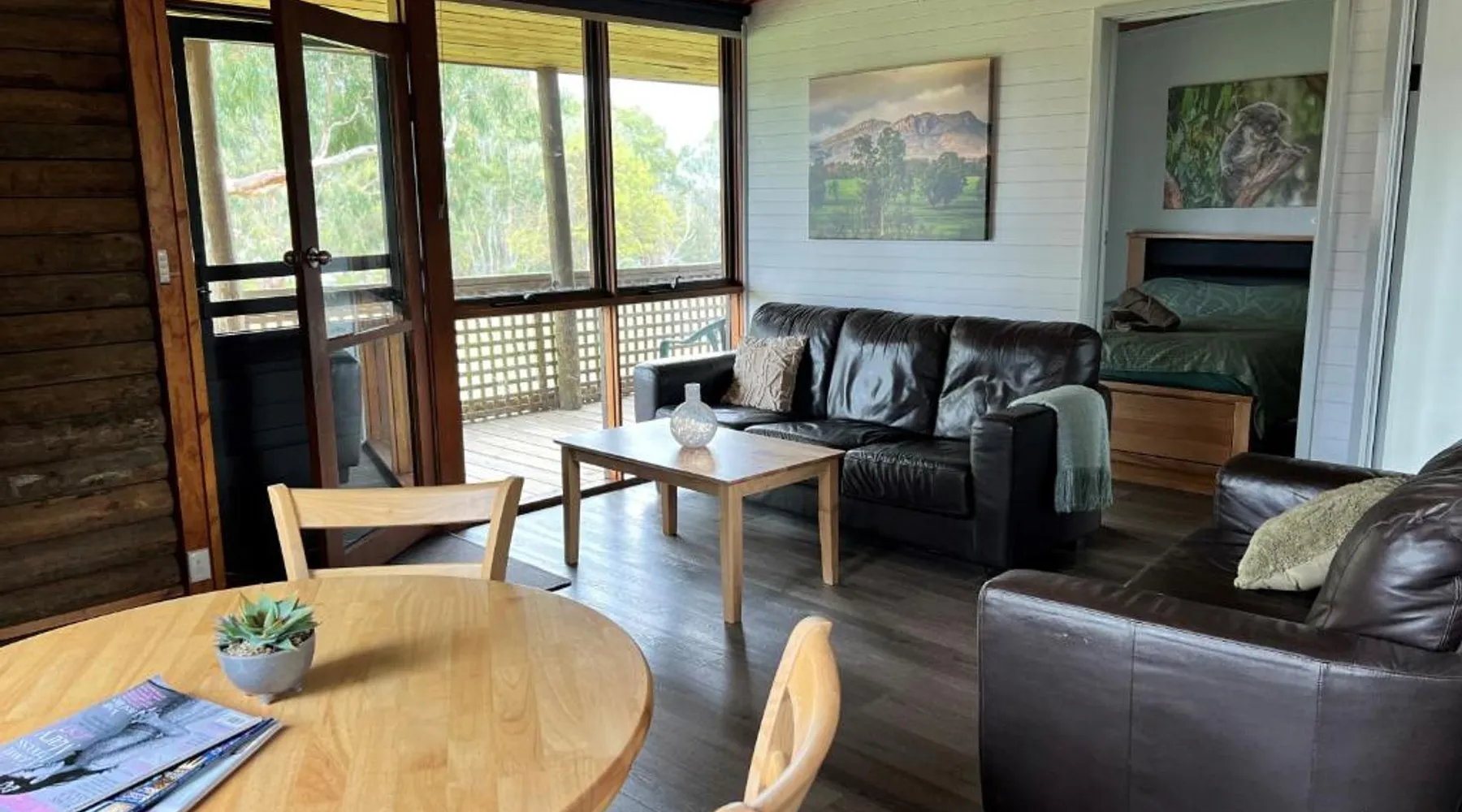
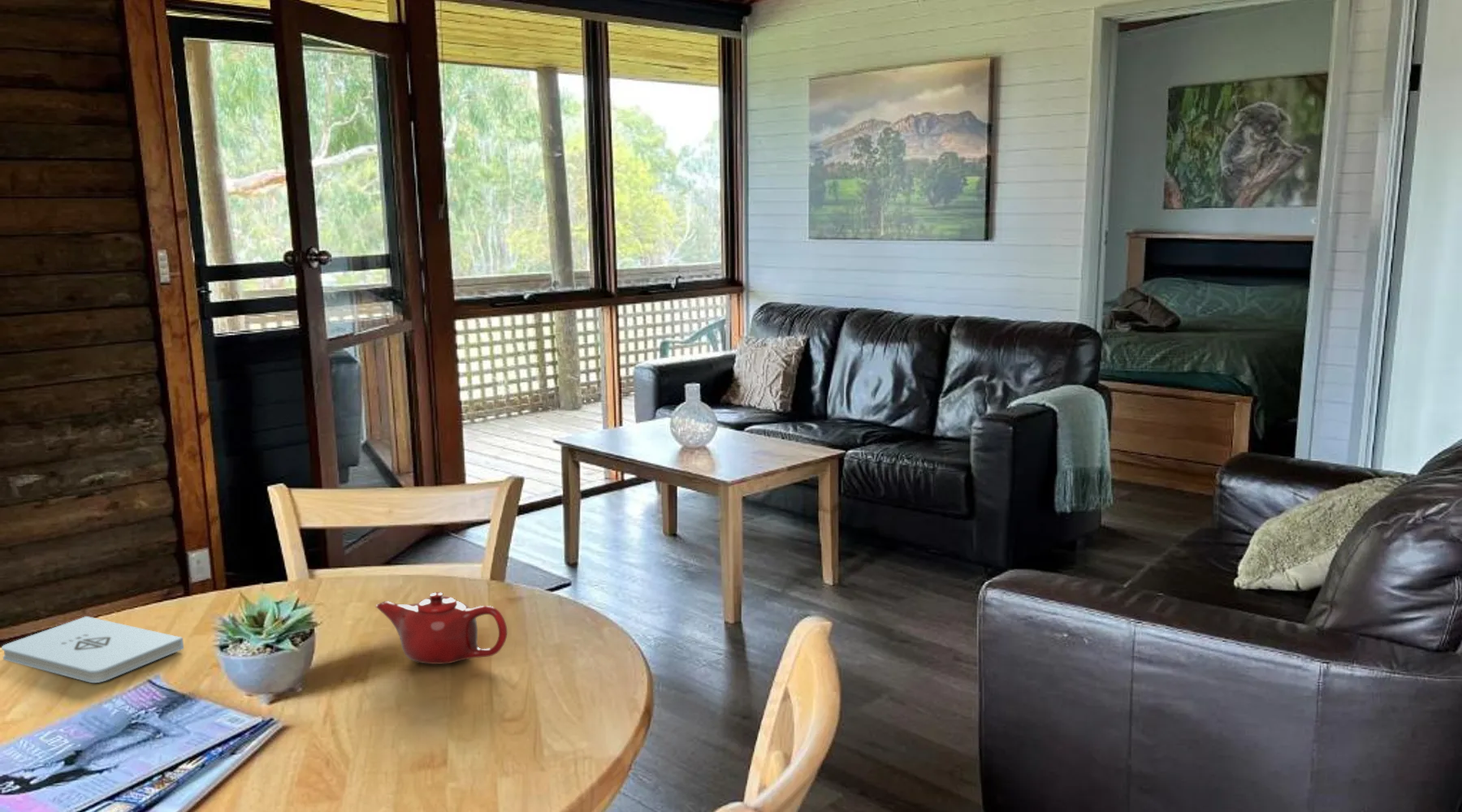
+ teapot [374,591,508,665]
+ notepad [1,615,184,684]
